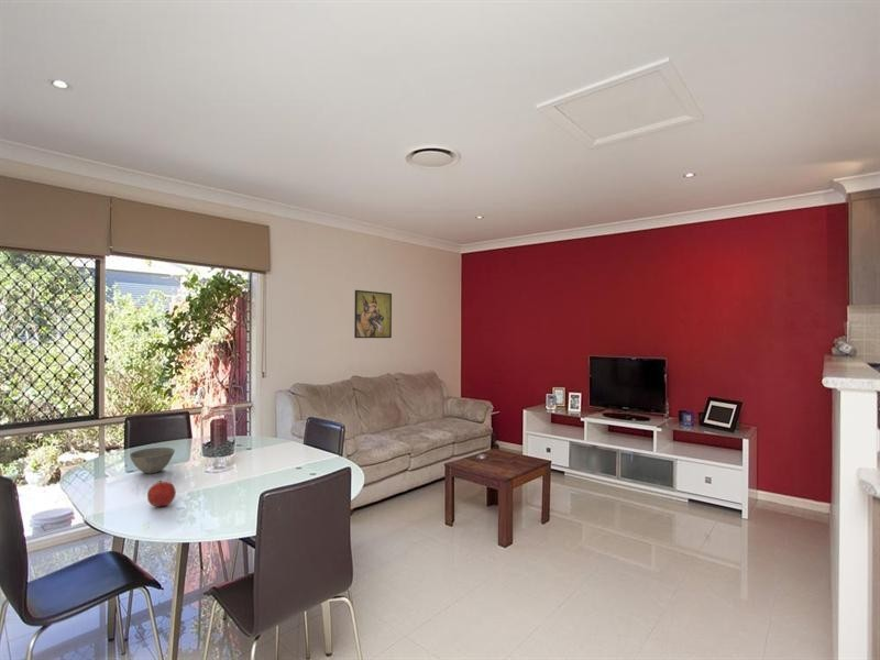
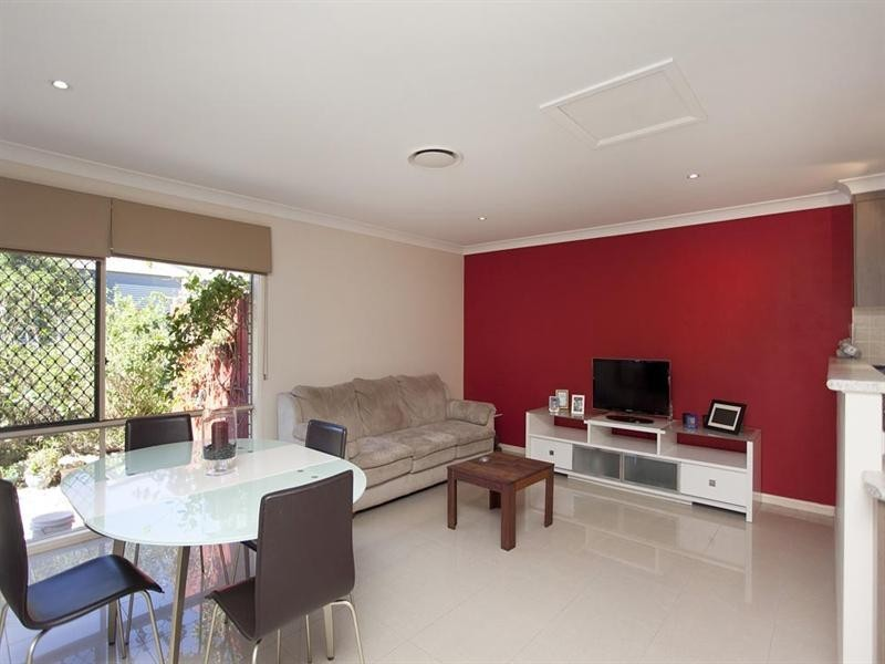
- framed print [353,289,393,339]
- fruit [146,480,177,507]
- bowl [129,447,176,474]
